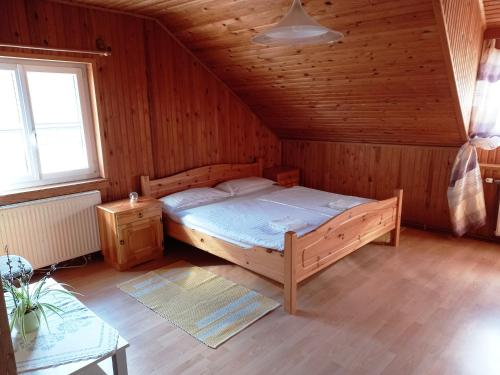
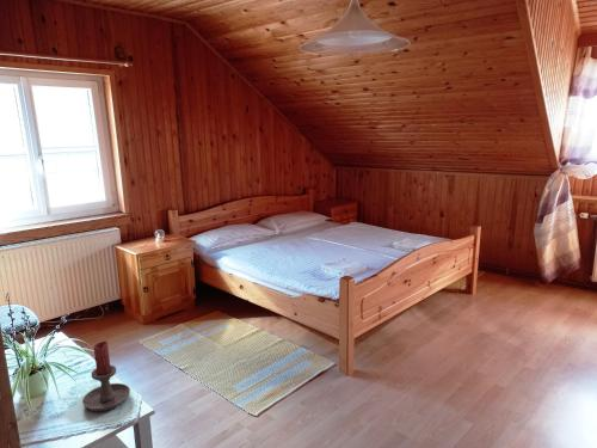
+ candle holder [81,339,131,412]
